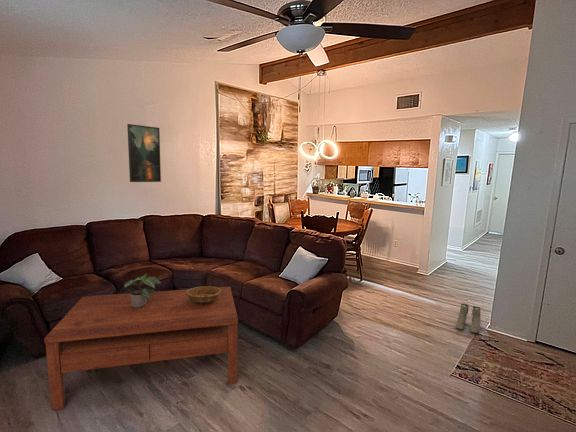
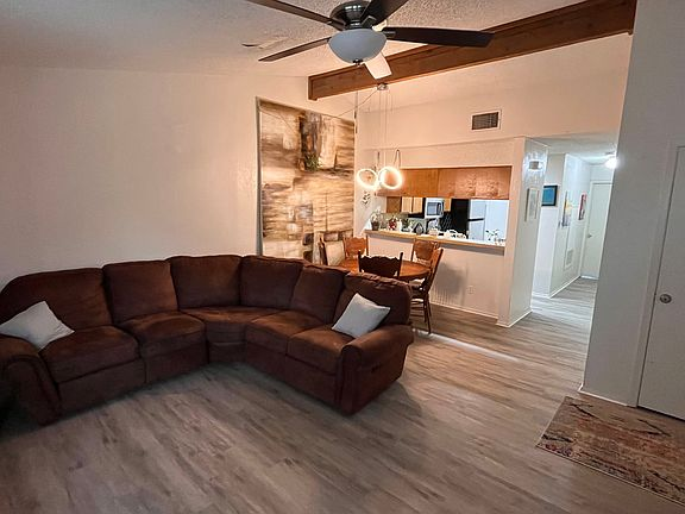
- boots [455,303,482,334]
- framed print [126,123,162,183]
- potted plant [123,273,162,308]
- decorative bowl [186,285,221,304]
- coffee table [43,286,239,411]
